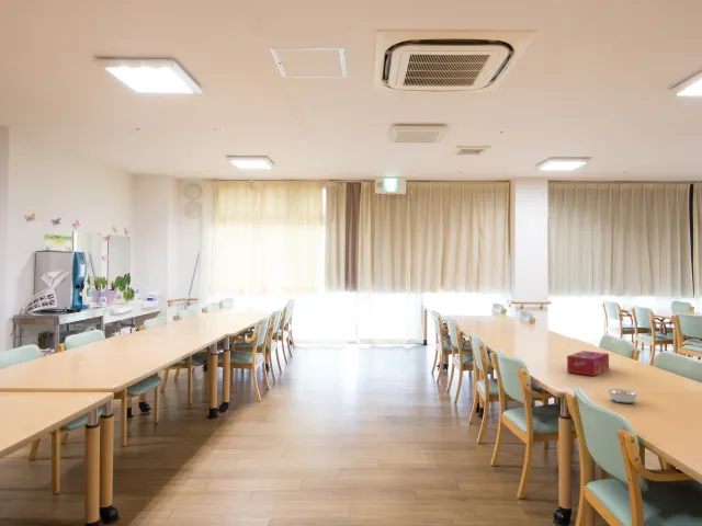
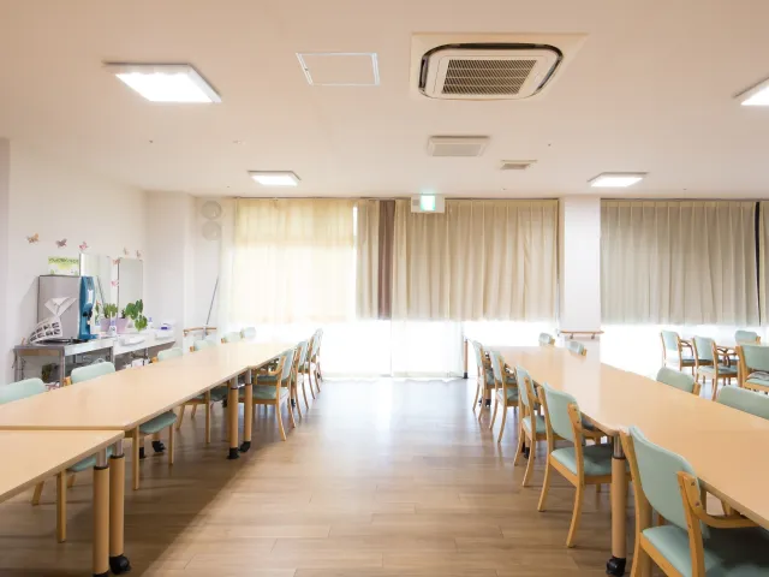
- tissue box [566,350,610,377]
- legume [601,385,641,404]
